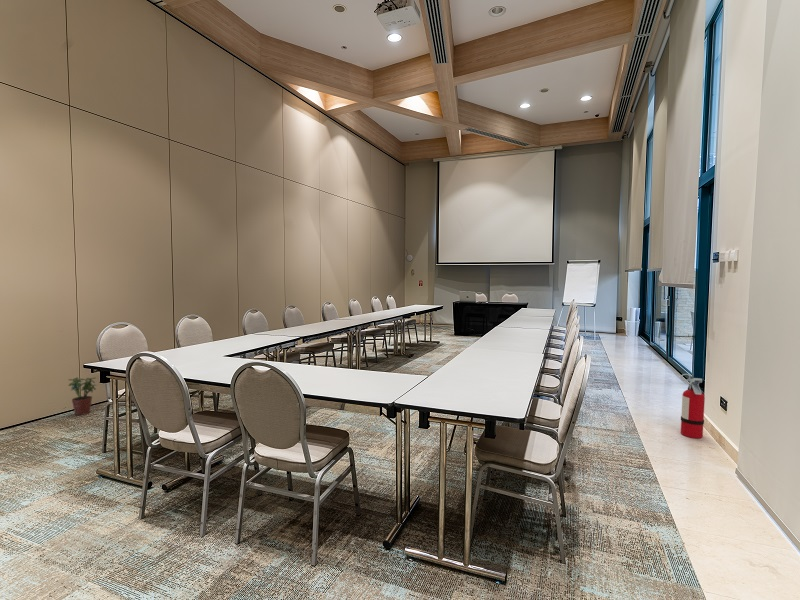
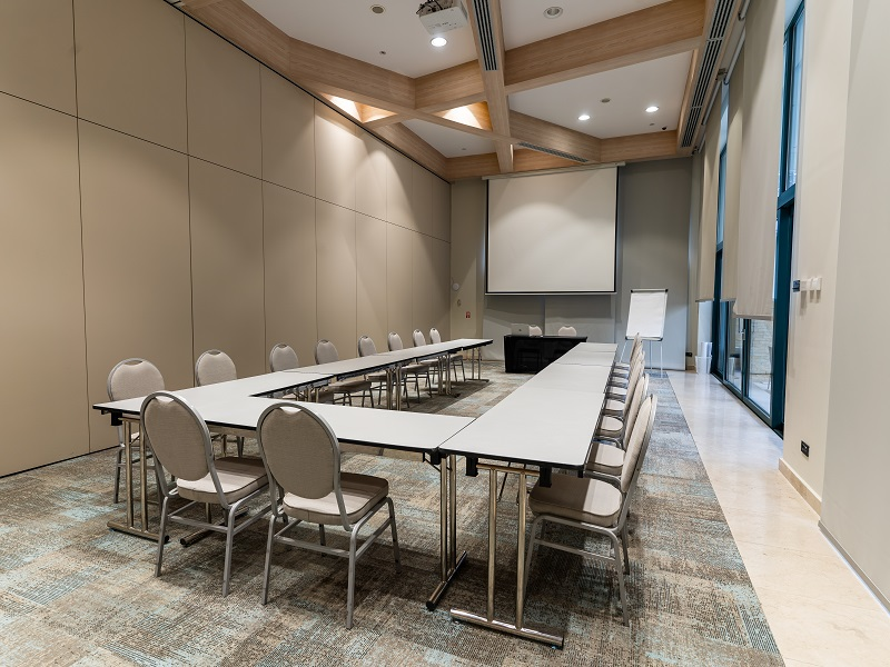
- potted plant [67,376,99,416]
- fire extinguisher [680,373,706,439]
